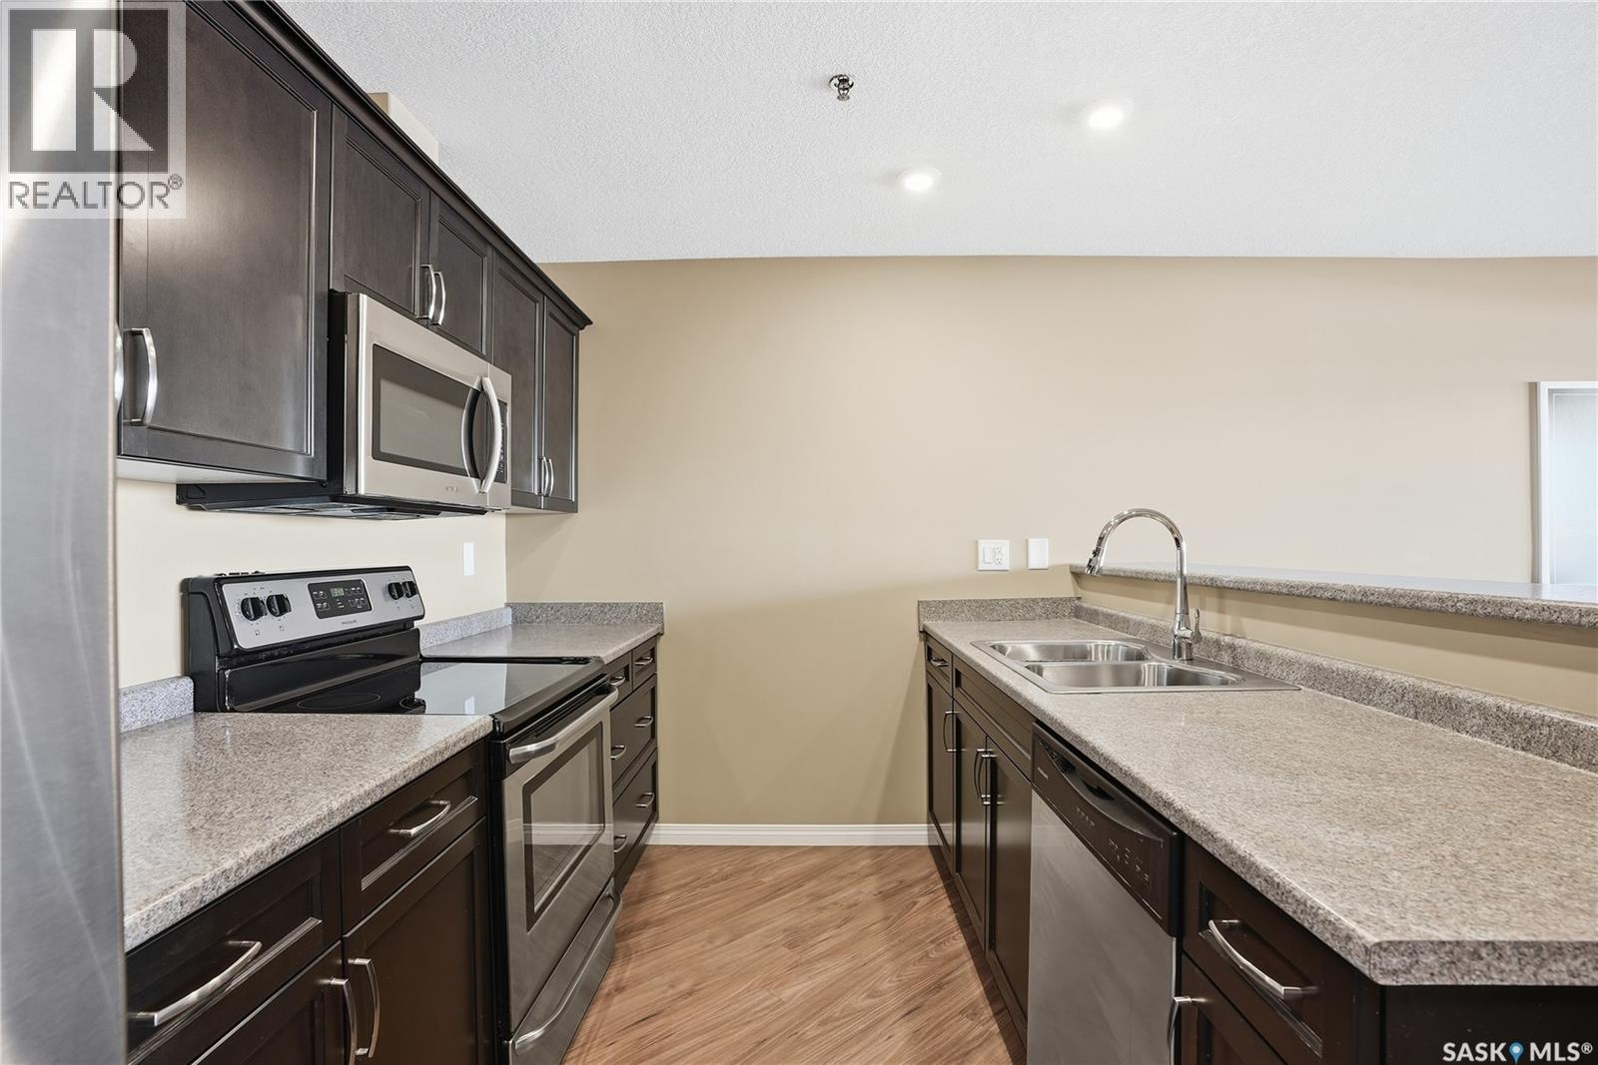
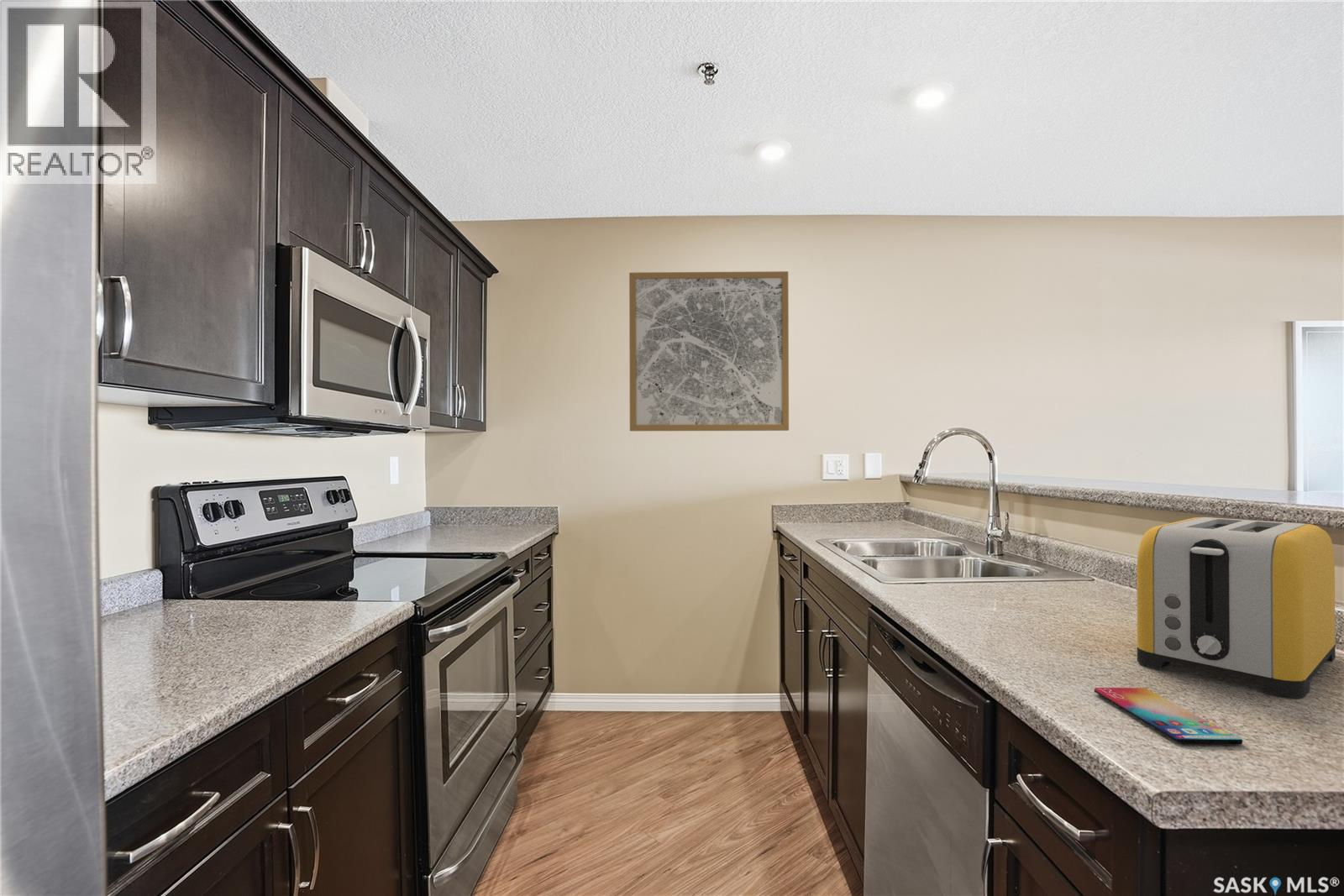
+ smartphone [1094,687,1243,746]
+ toaster [1136,516,1336,699]
+ wall art [628,270,790,432]
